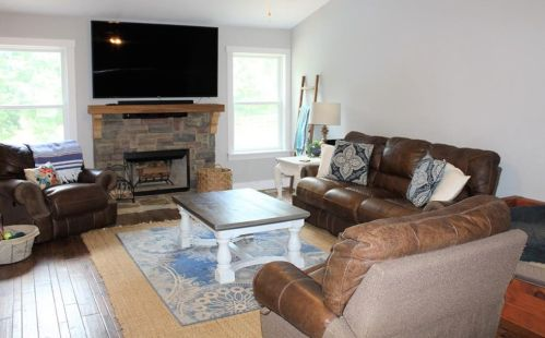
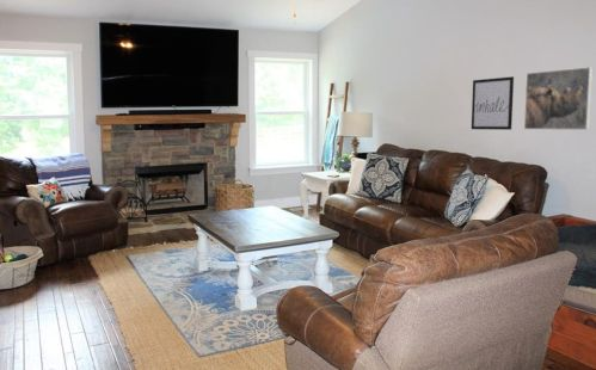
+ wall art [471,75,515,131]
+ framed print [523,66,594,131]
